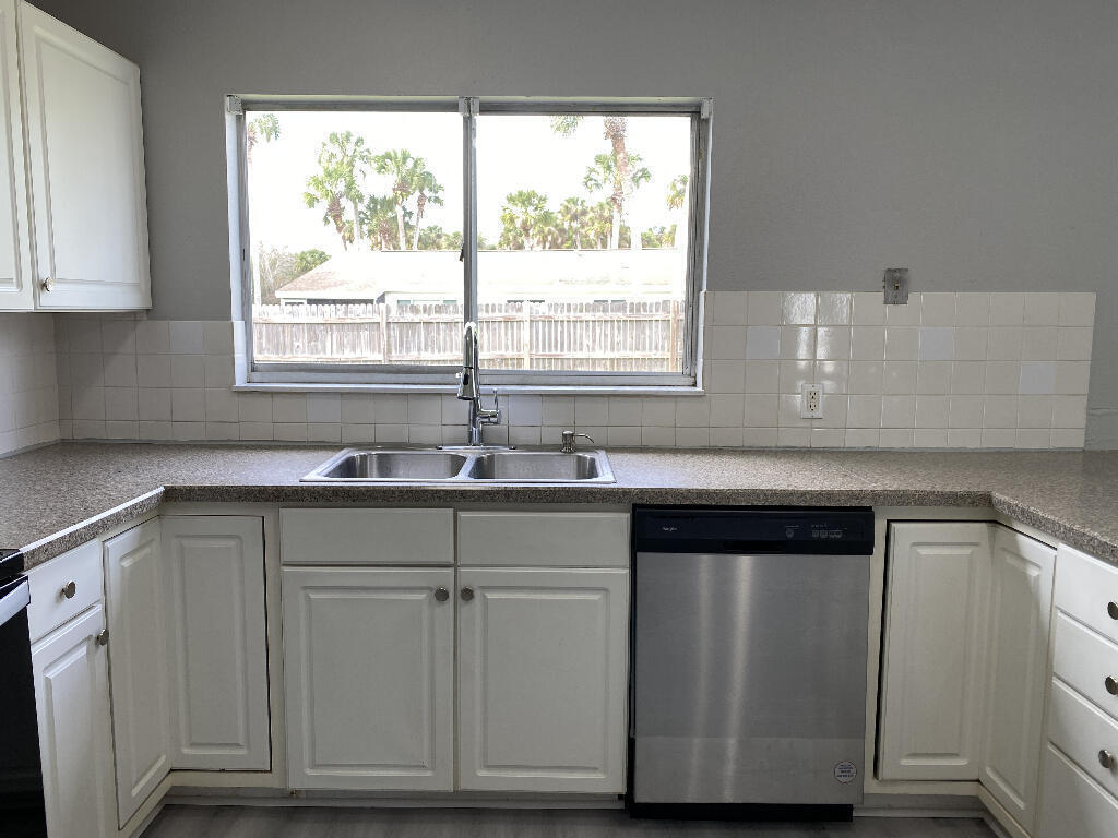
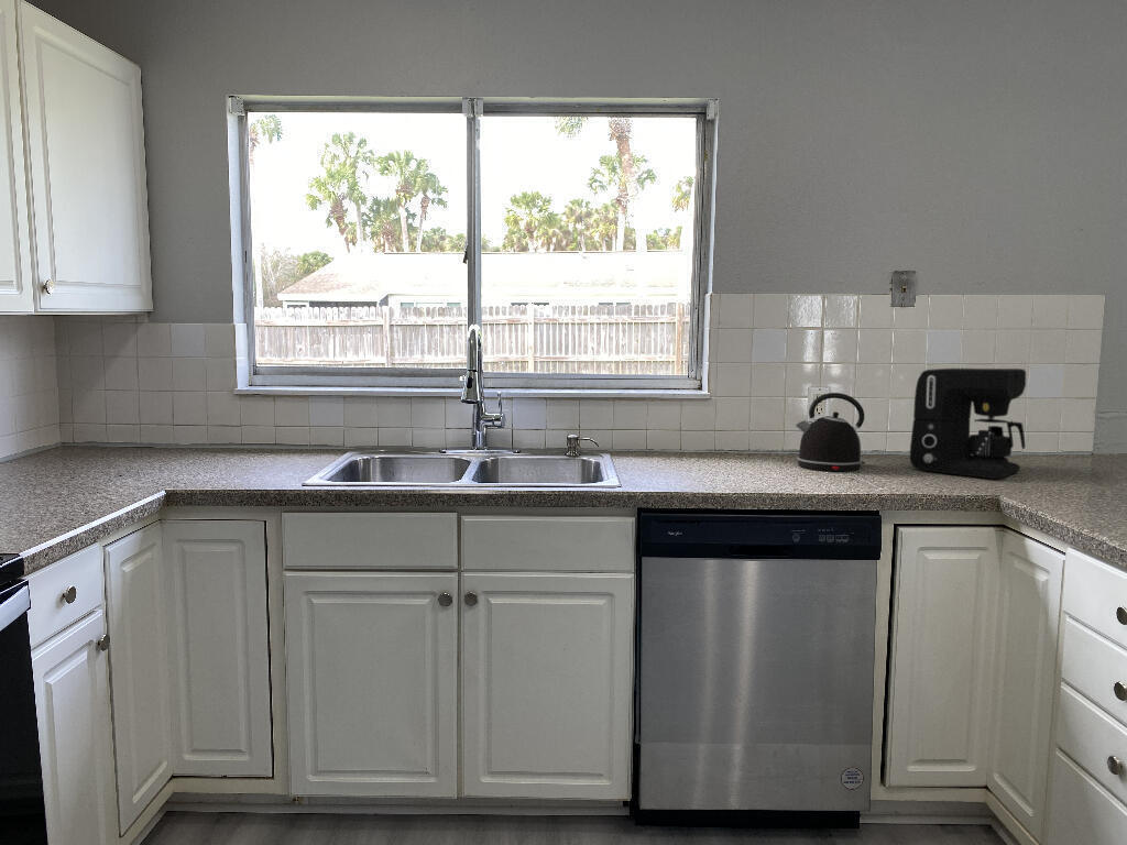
+ kettle [795,392,866,472]
+ coffee maker [909,367,1027,480]
